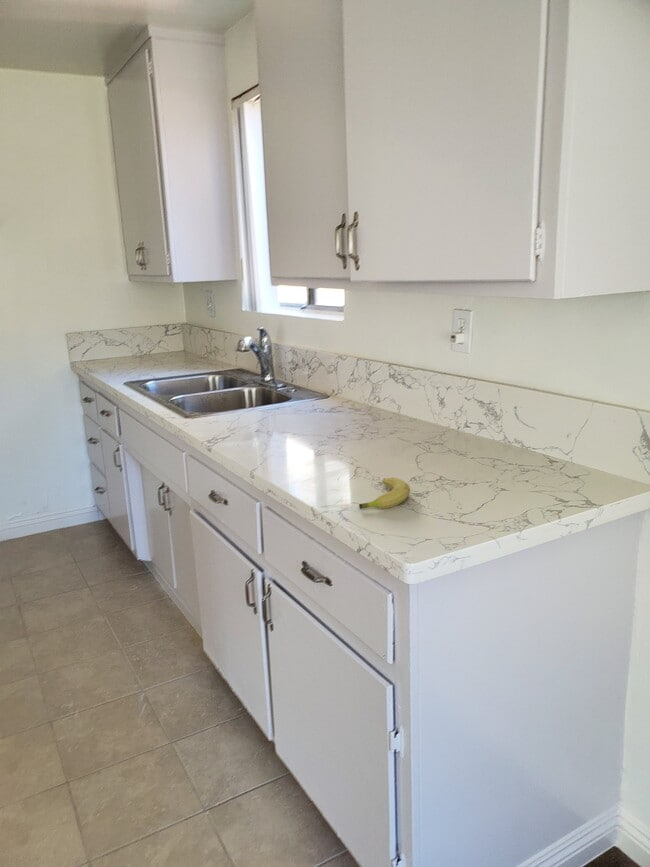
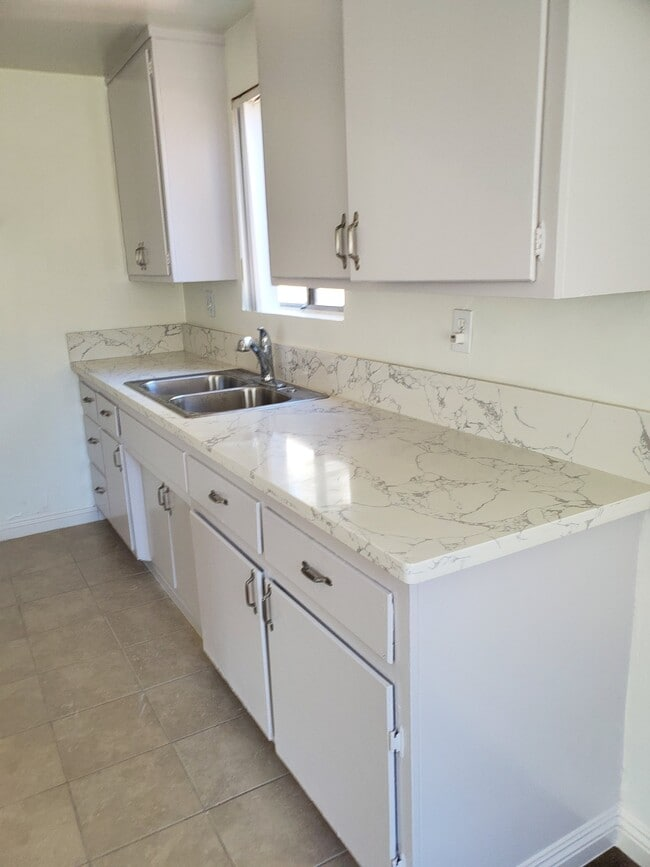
- fruit [358,477,411,510]
